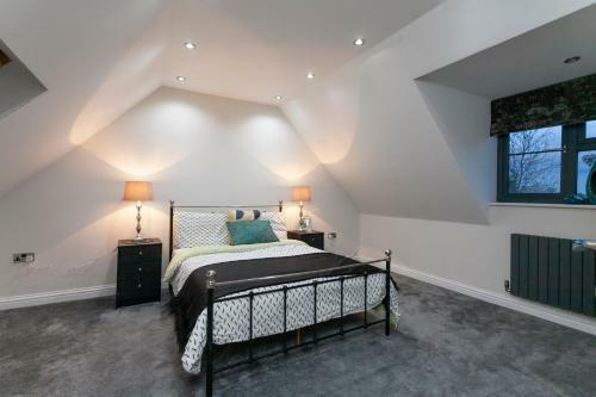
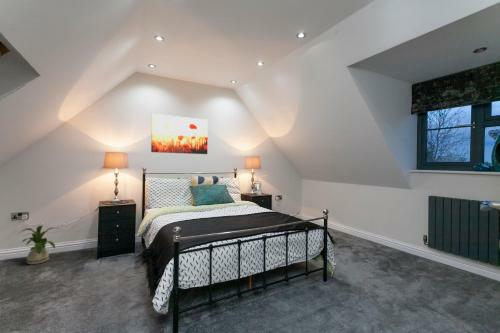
+ house plant [17,224,61,265]
+ wall art [150,113,209,155]
